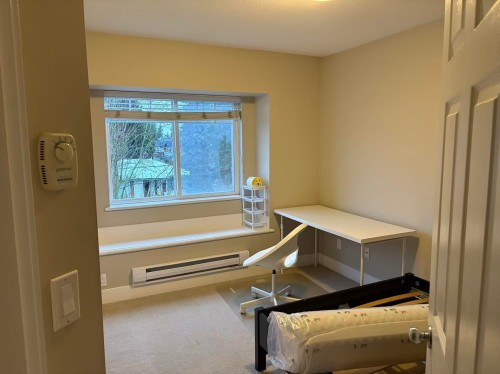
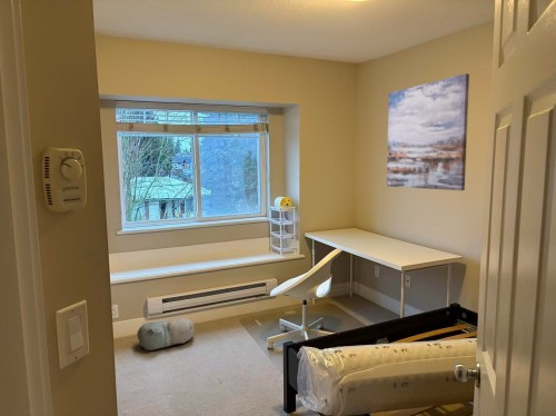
+ plush toy [136,317,196,351]
+ wall art [386,72,470,191]
